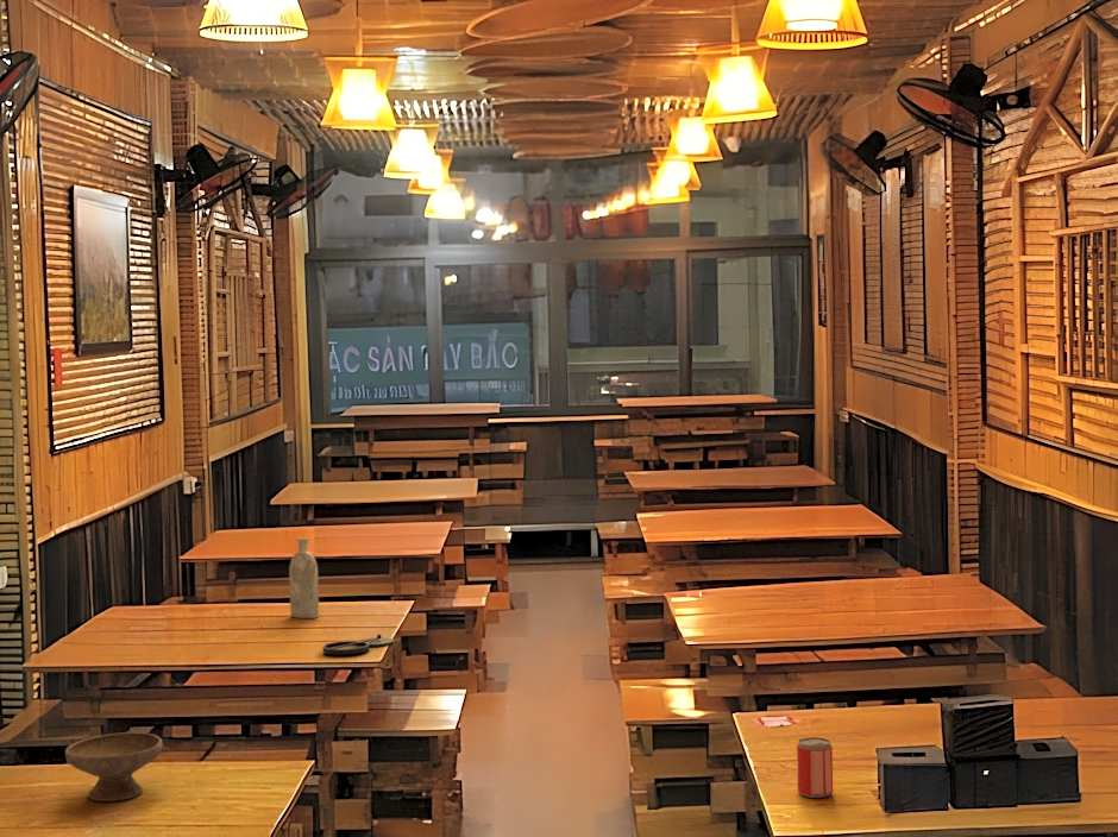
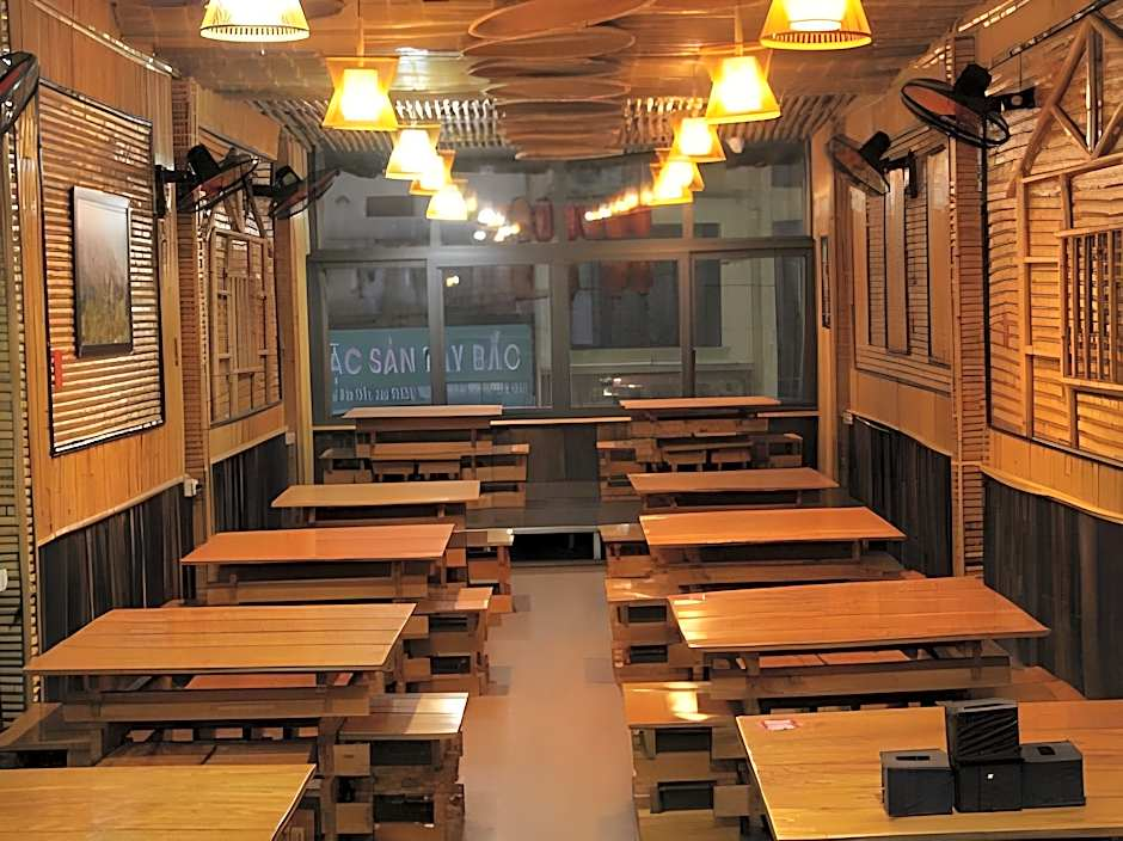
- bottle [288,536,320,619]
- plate [321,634,396,655]
- beer can [796,736,834,799]
- bowl [64,731,164,803]
